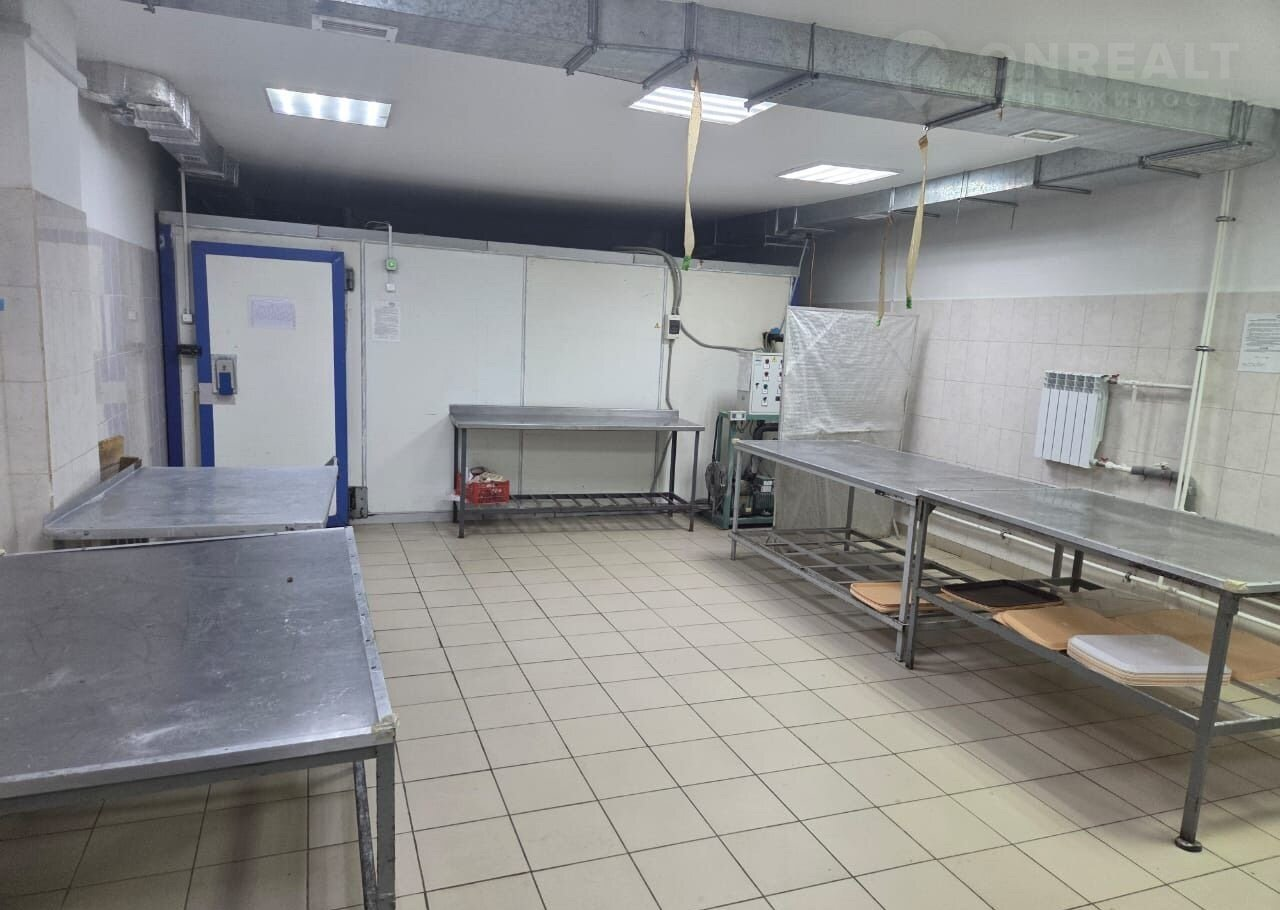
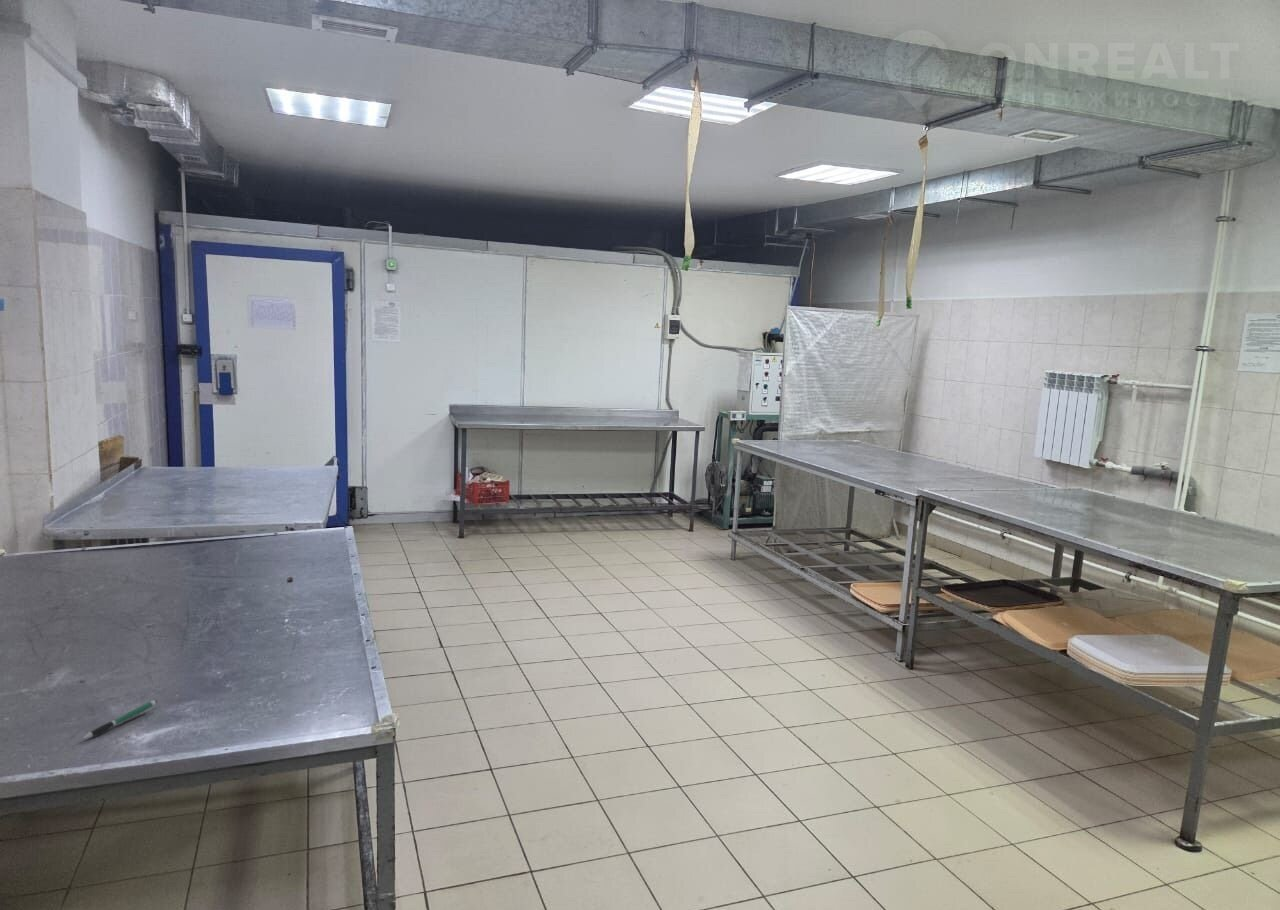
+ pen [82,699,158,740]
